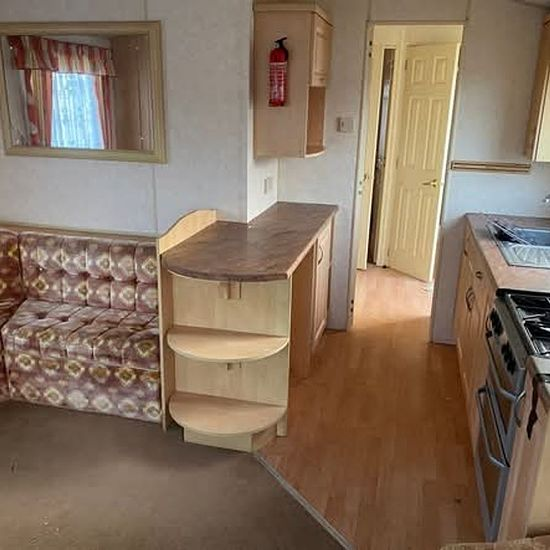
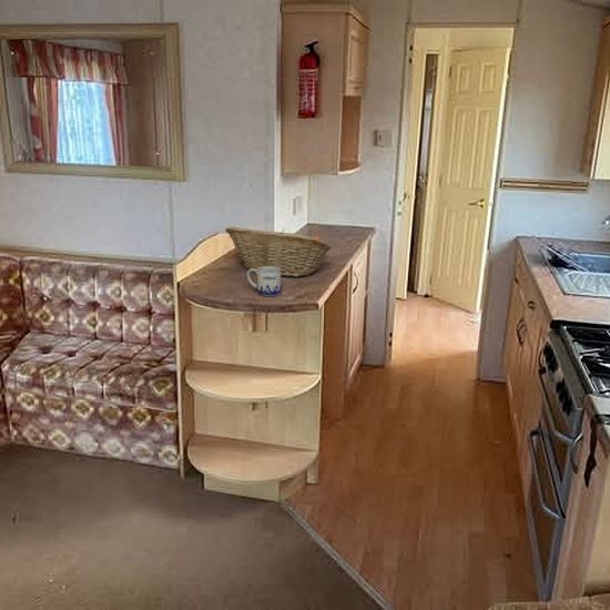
+ mug [246,266,283,297]
+ fruit basket [224,226,333,277]
